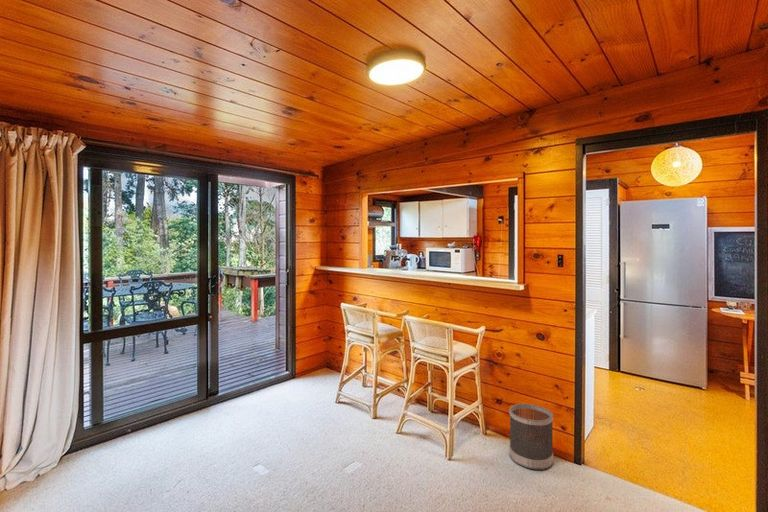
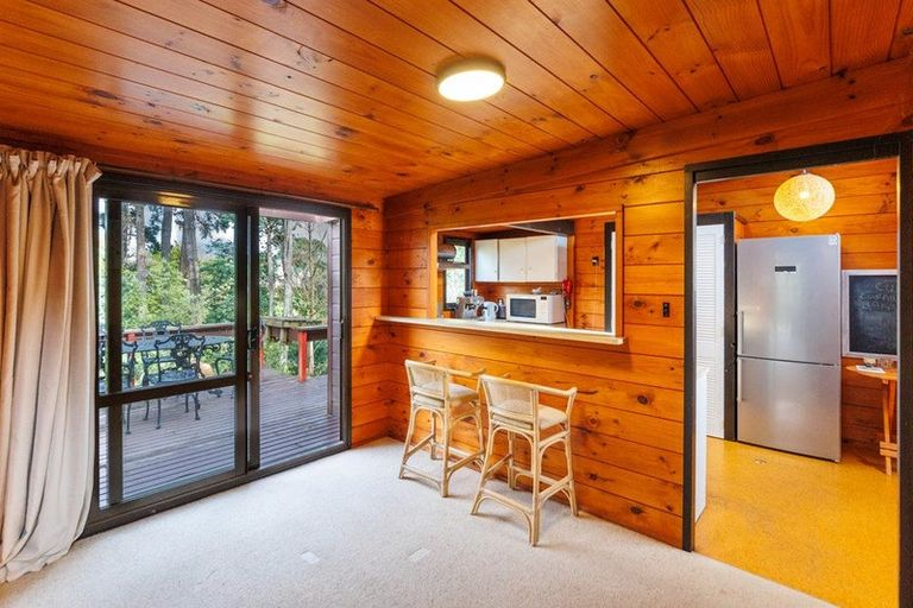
- wastebasket [508,403,554,471]
